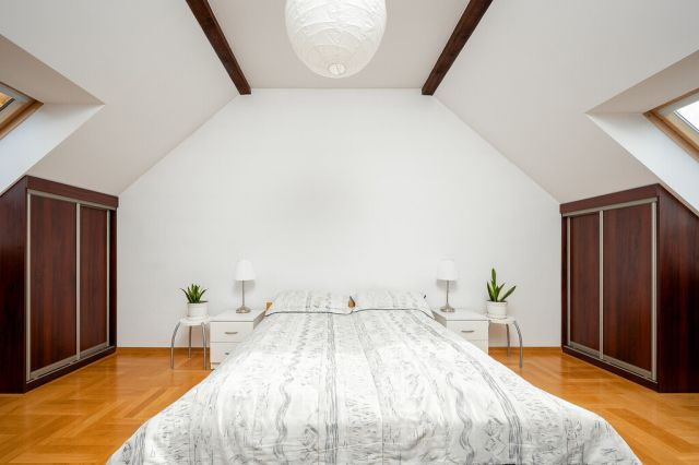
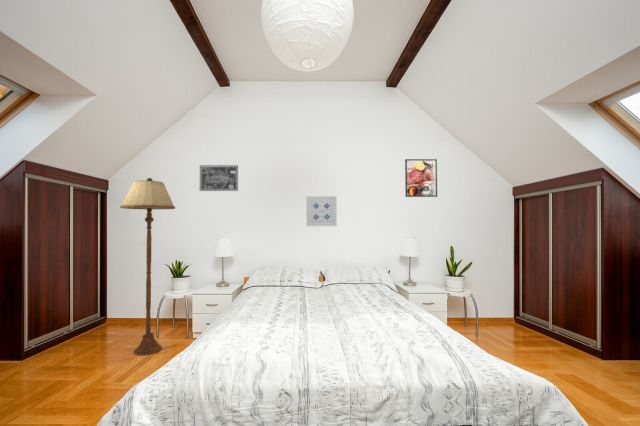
+ wall art [199,164,239,192]
+ floor lamp [119,177,176,357]
+ wall art [305,195,338,227]
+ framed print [404,158,438,198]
